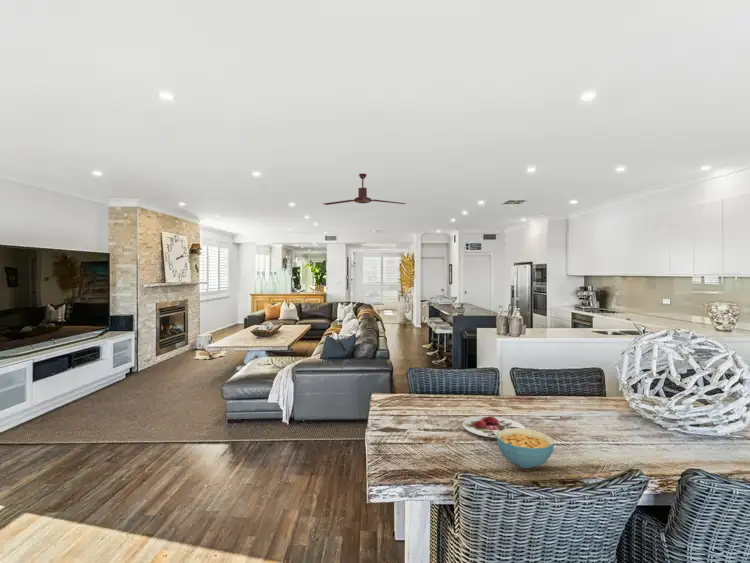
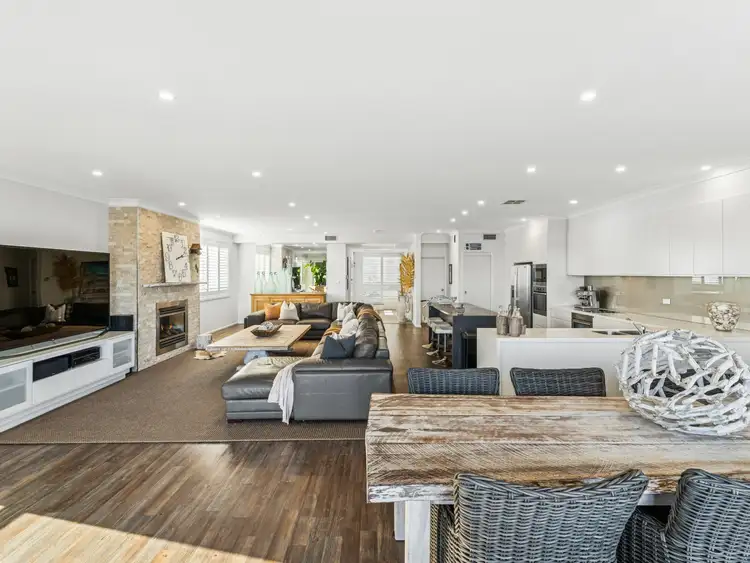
- plate [461,415,526,439]
- cereal bowl [496,428,555,469]
- ceiling fan [322,172,408,206]
